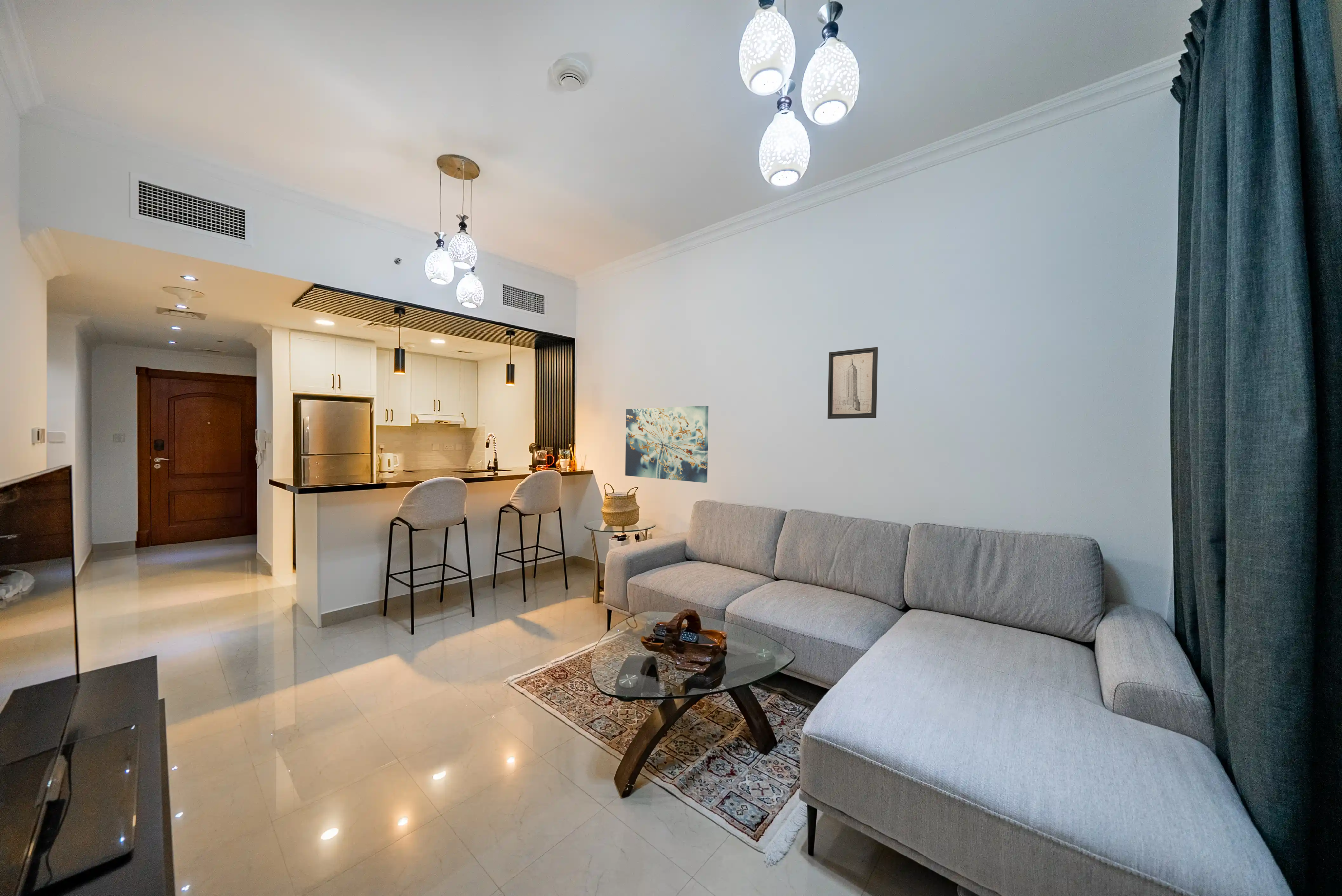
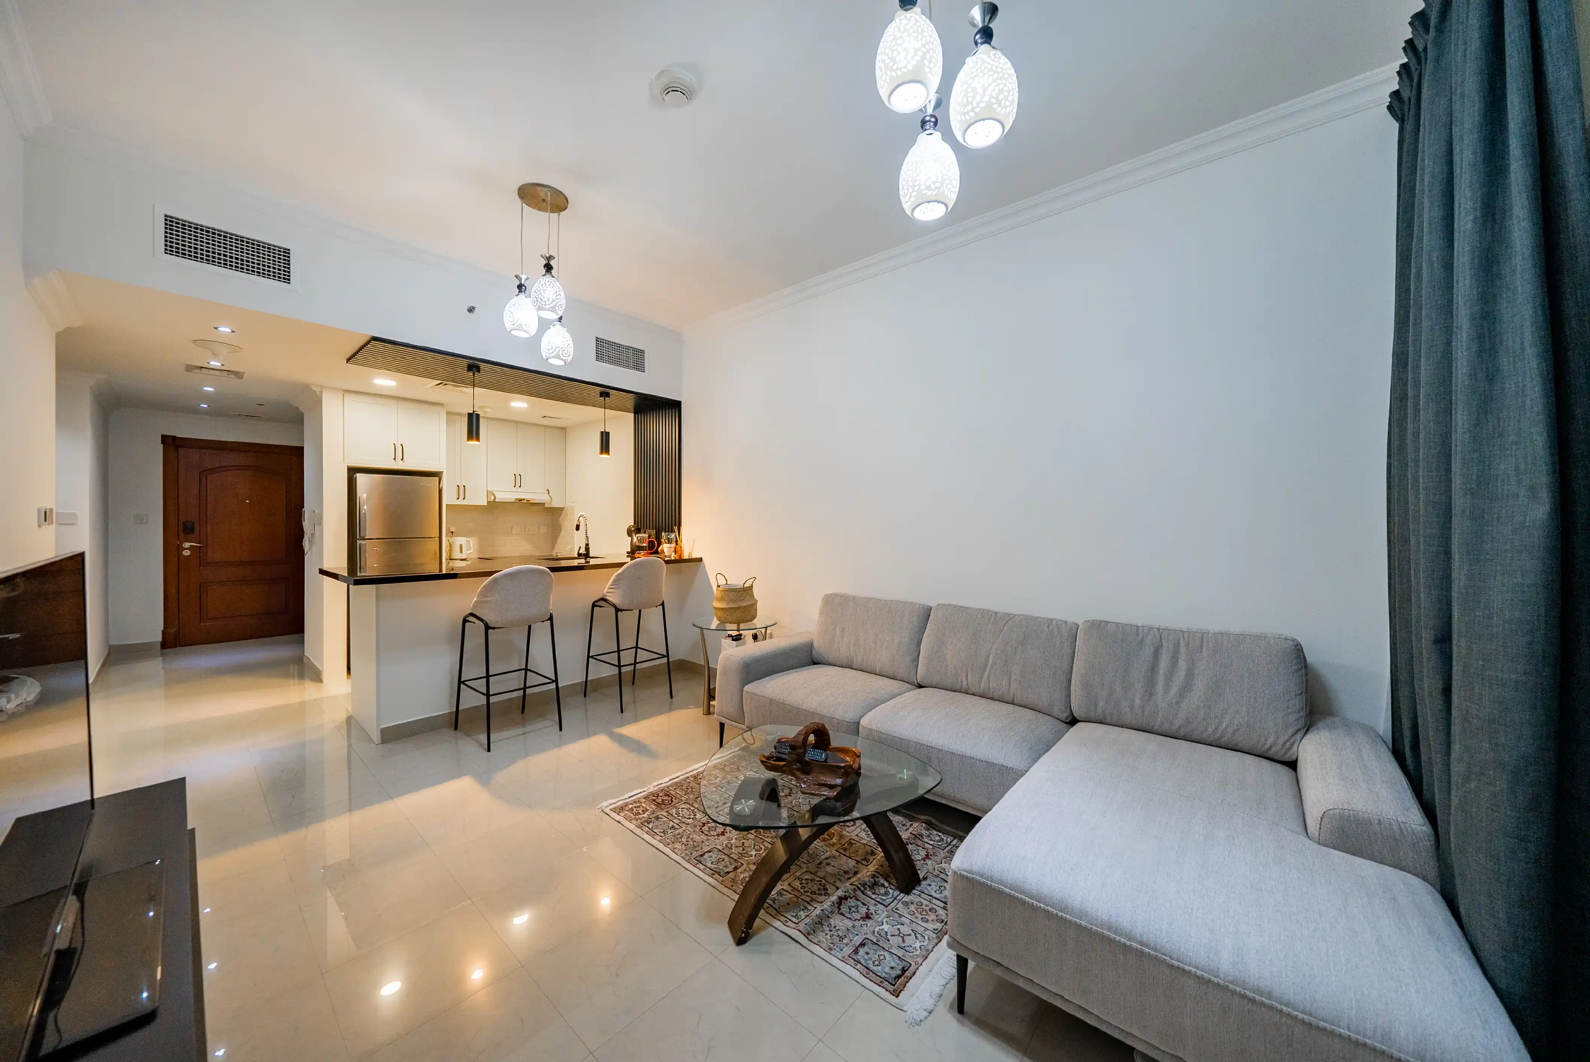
- wall art [625,405,709,483]
- wall art [827,347,878,419]
